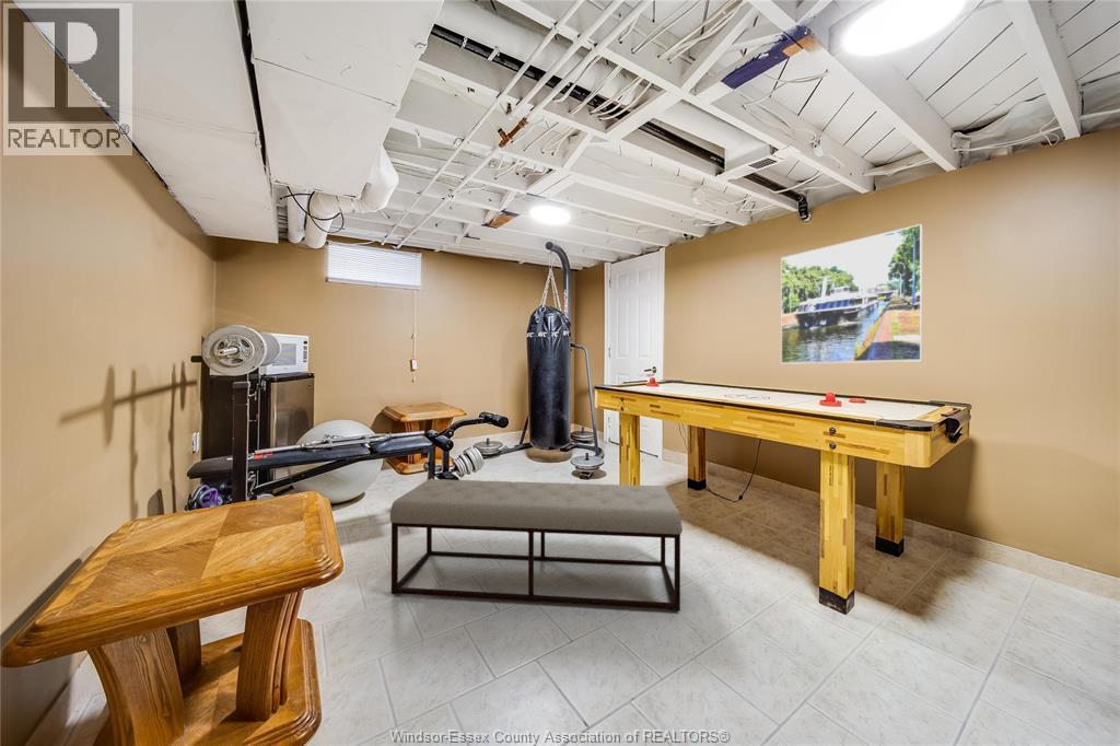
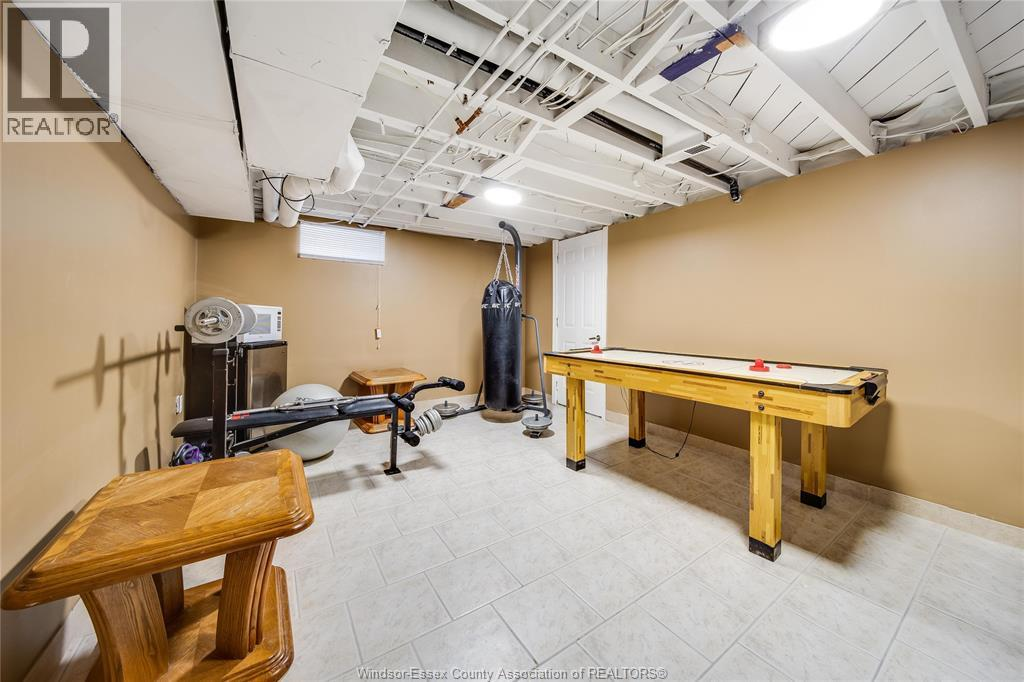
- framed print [780,223,923,365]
- bench [389,478,684,611]
